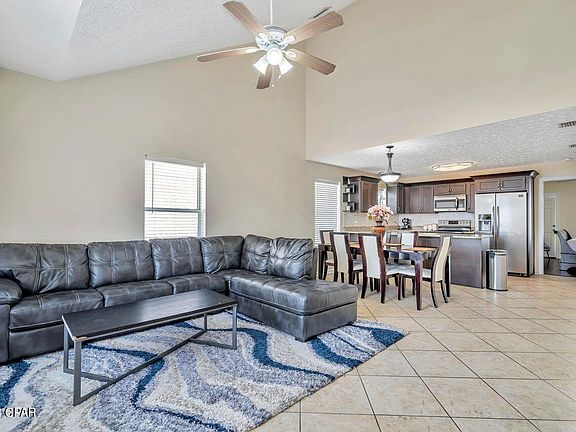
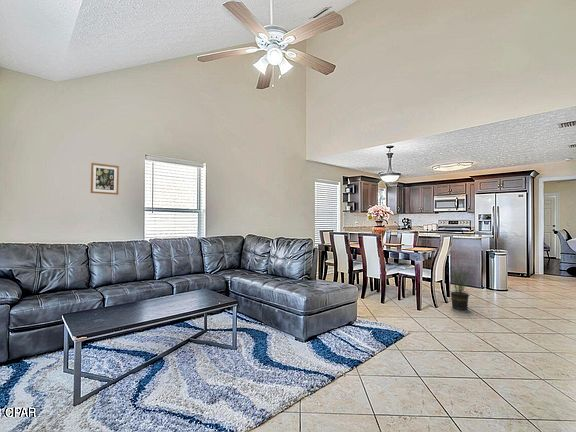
+ potted plant [445,263,475,311]
+ wall art [90,162,120,196]
